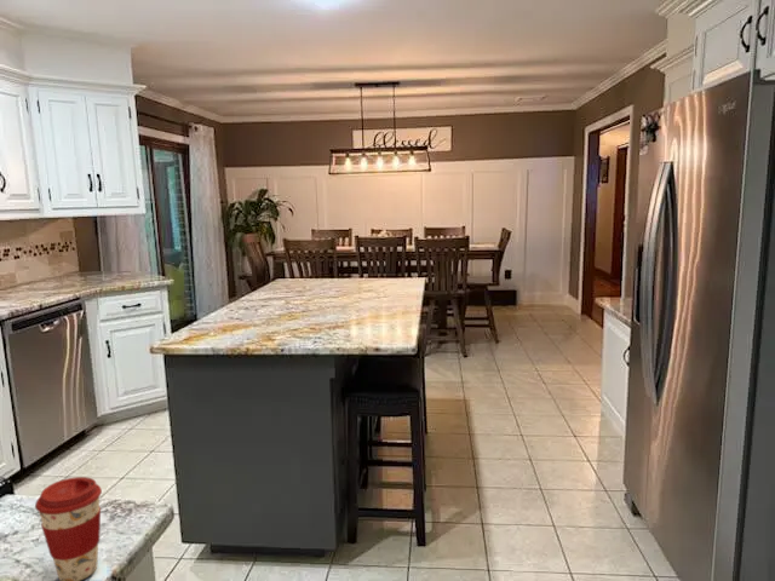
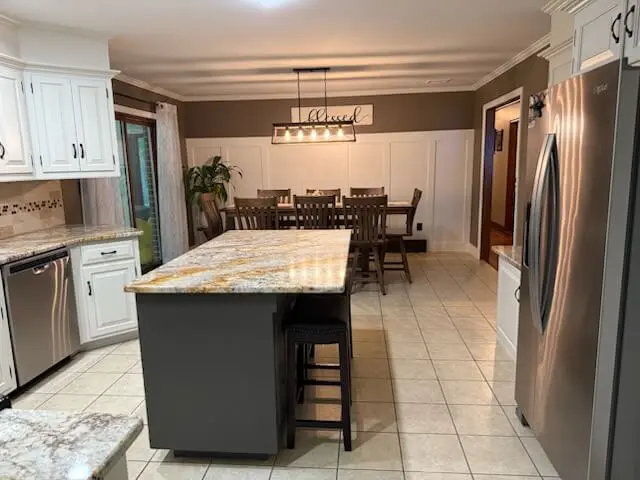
- coffee cup [34,476,103,581]
